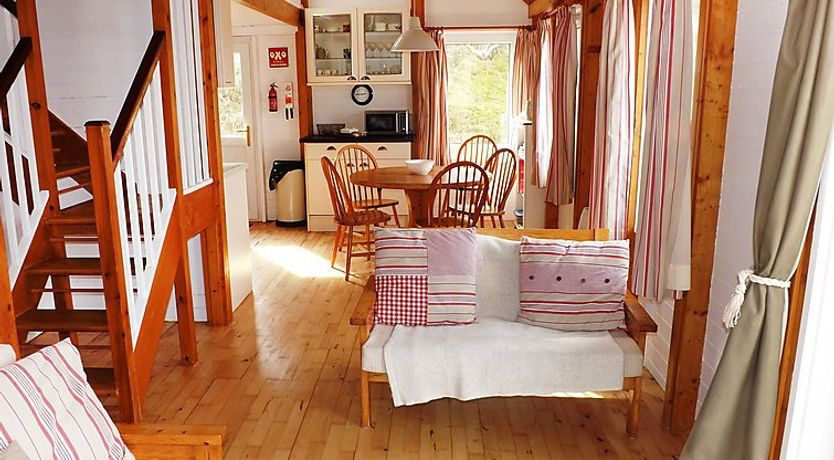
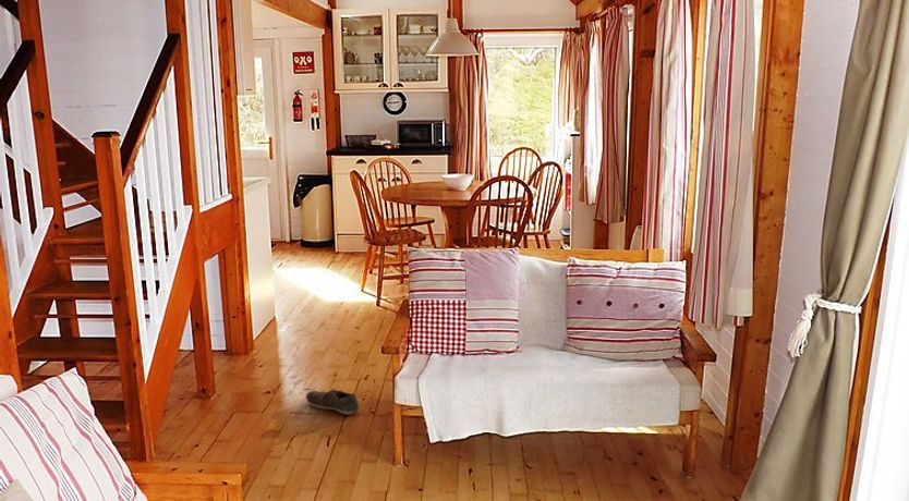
+ shoe [305,387,361,416]
